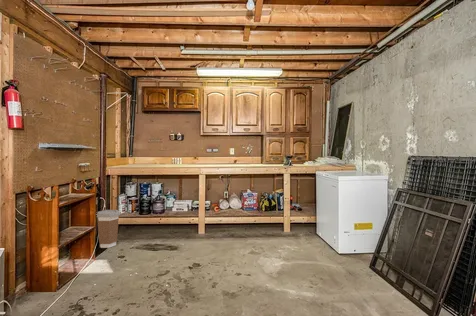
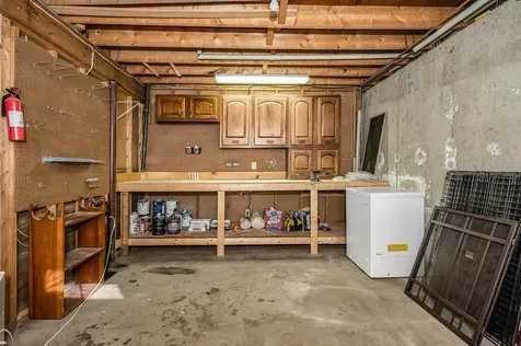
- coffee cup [95,209,121,249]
